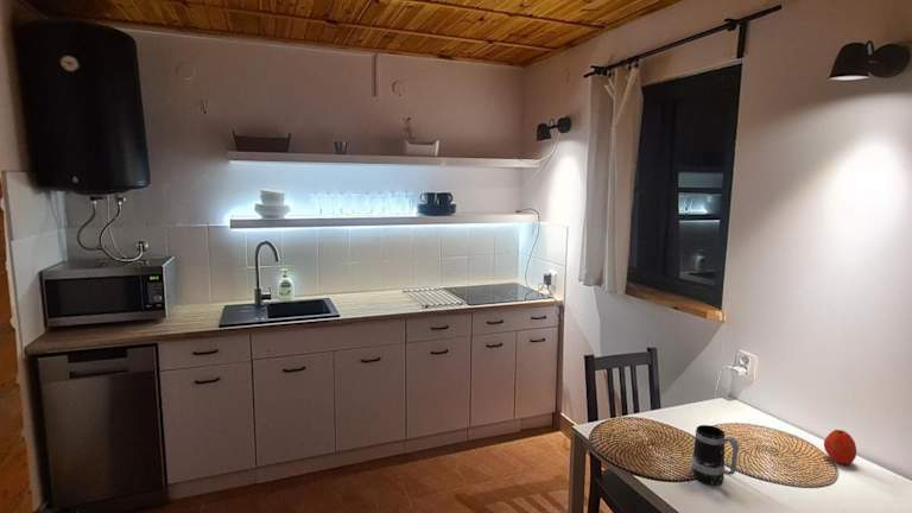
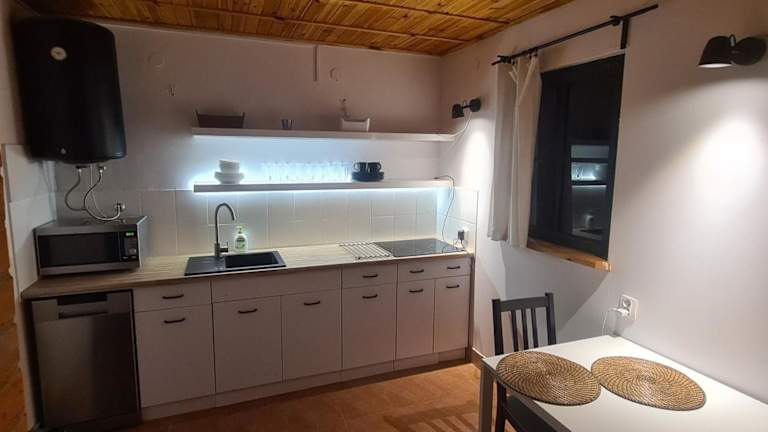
- apple [823,429,857,466]
- mug [690,424,740,486]
